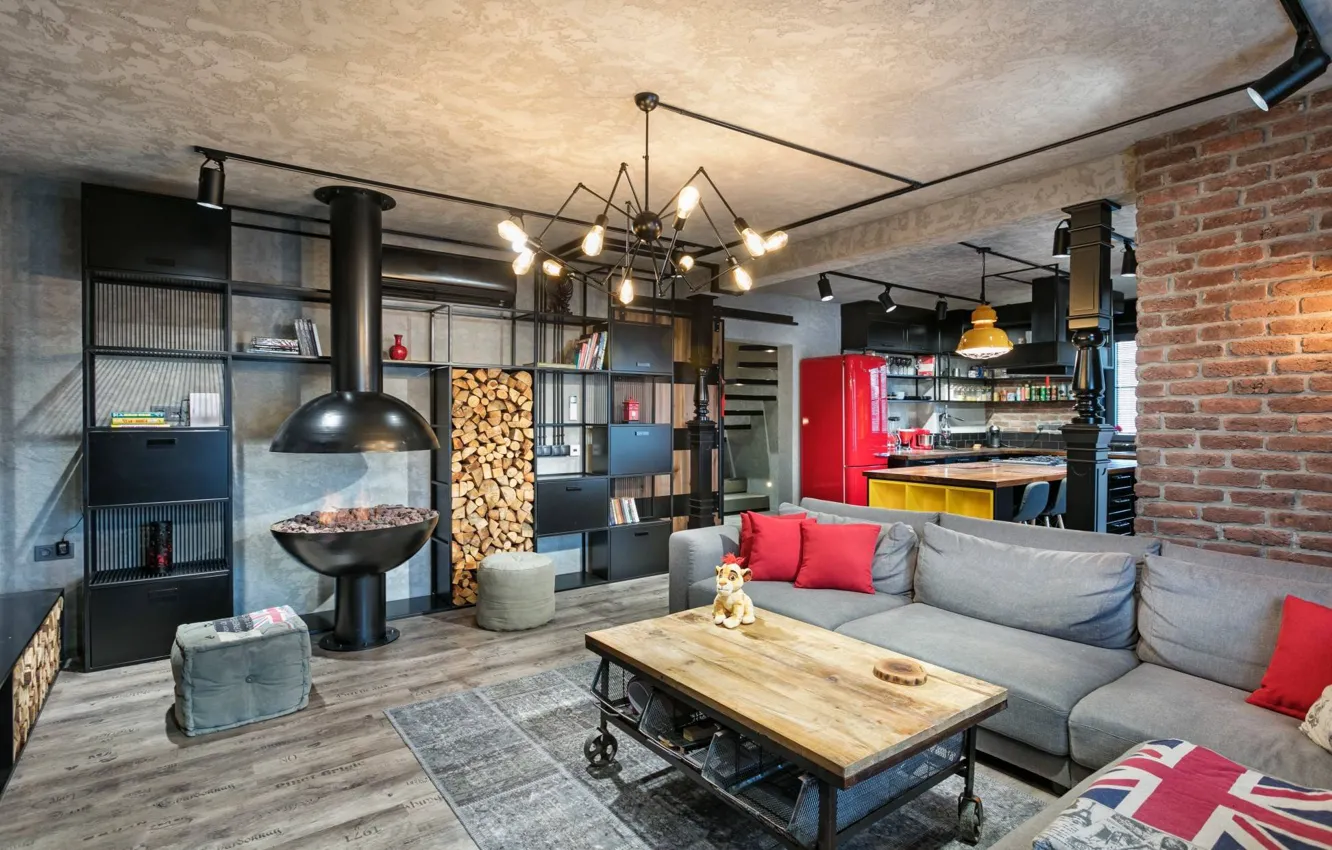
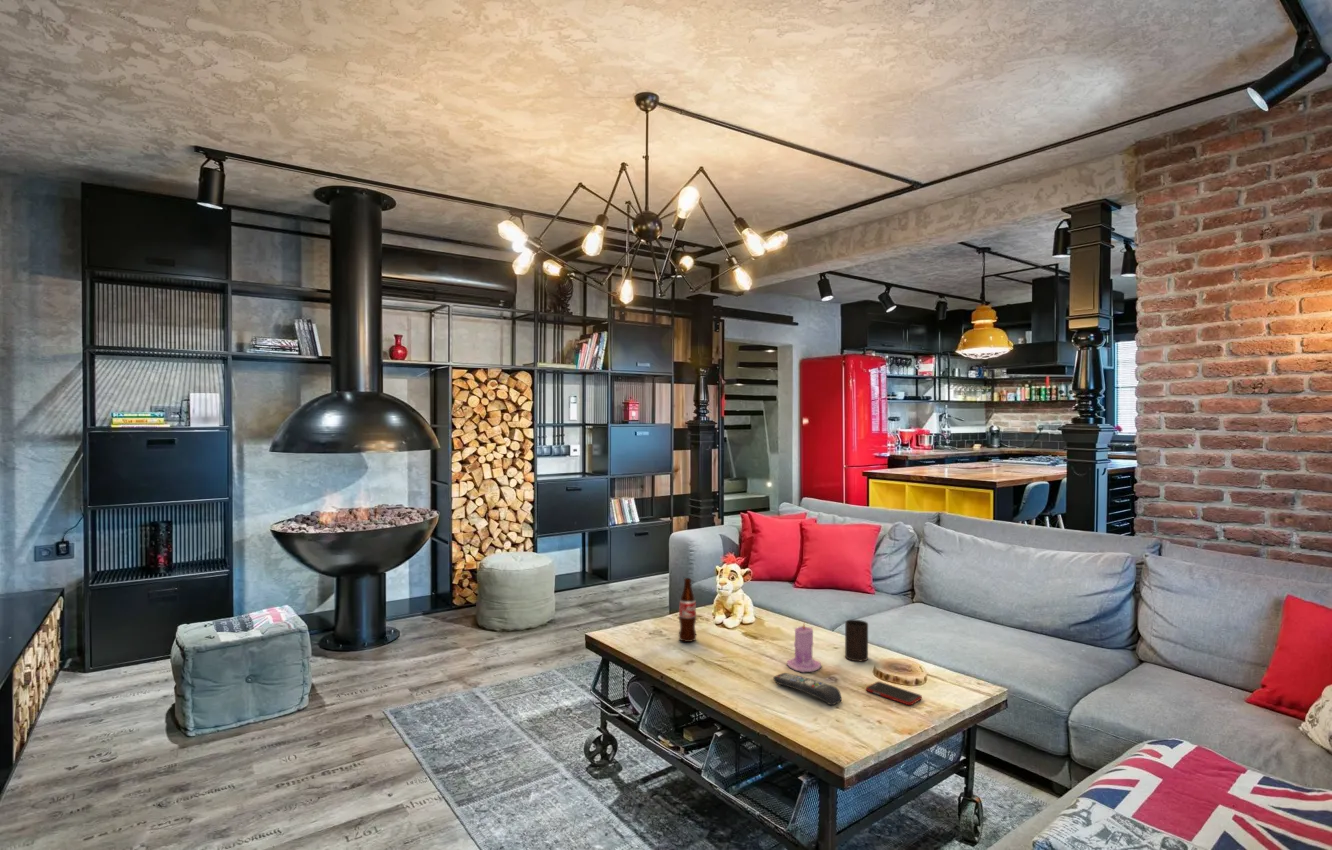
+ cell phone [865,681,923,706]
+ candle [786,621,822,673]
+ bottle [678,577,697,643]
+ cup [844,619,869,662]
+ remote control [772,672,842,706]
